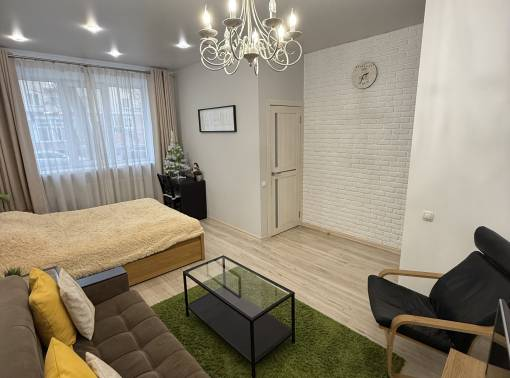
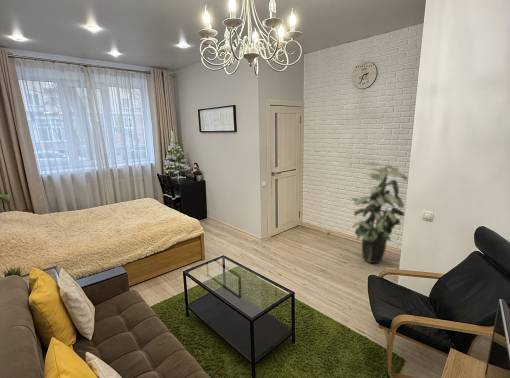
+ indoor plant [350,161,409,264]
